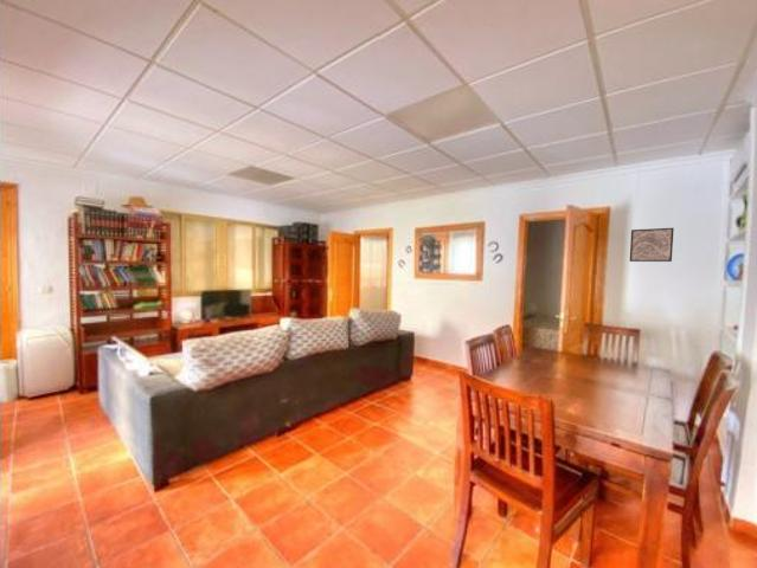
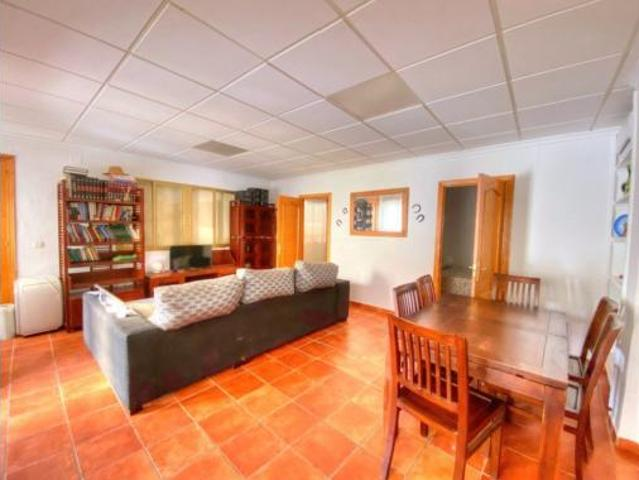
- wall art [629,227,675,263]
